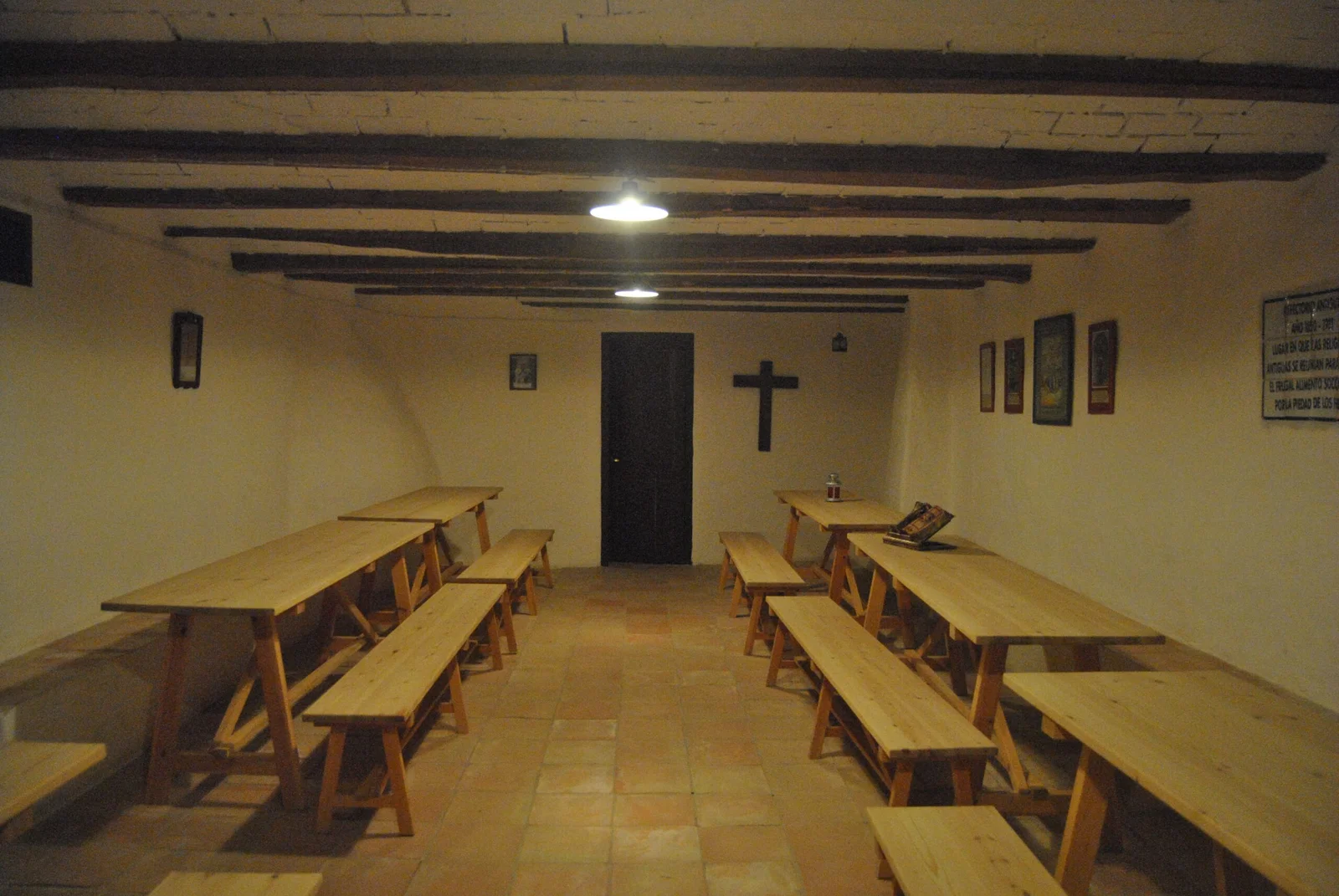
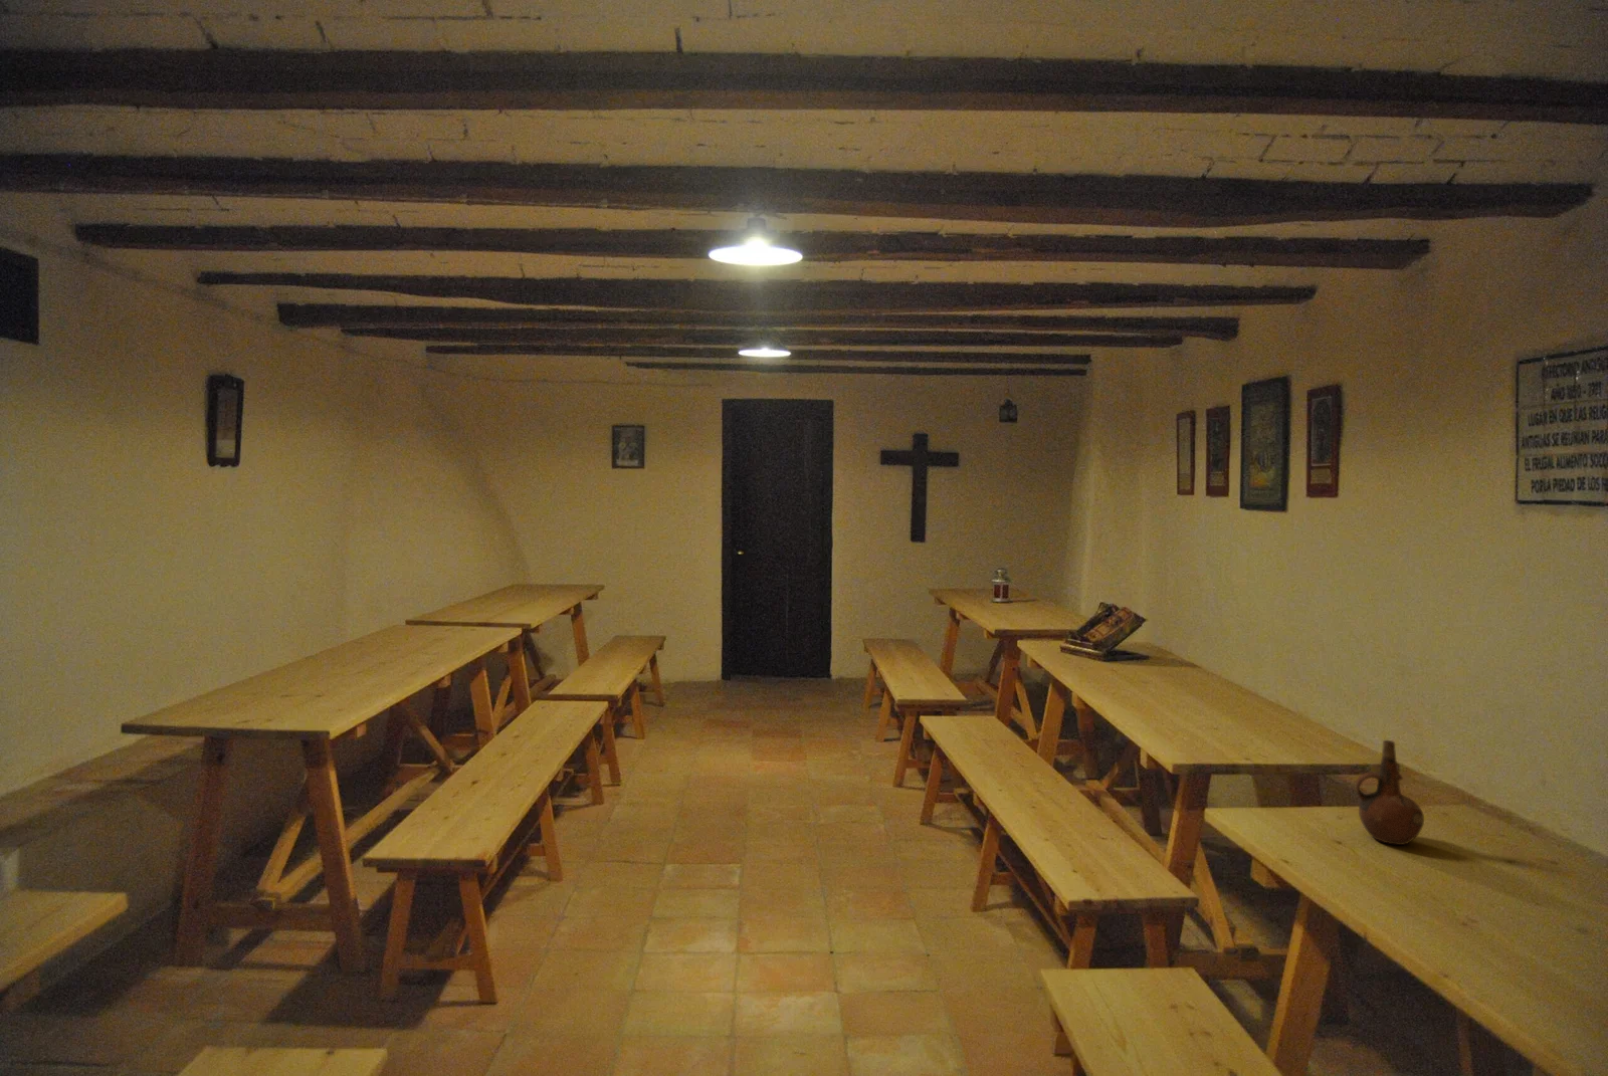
+ ceramic pitcher [1355,740,1425,845]
